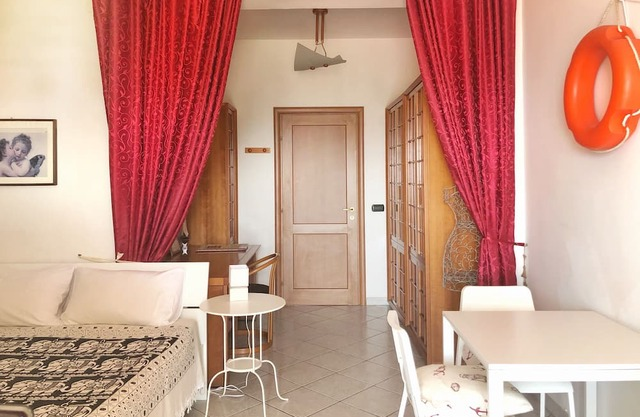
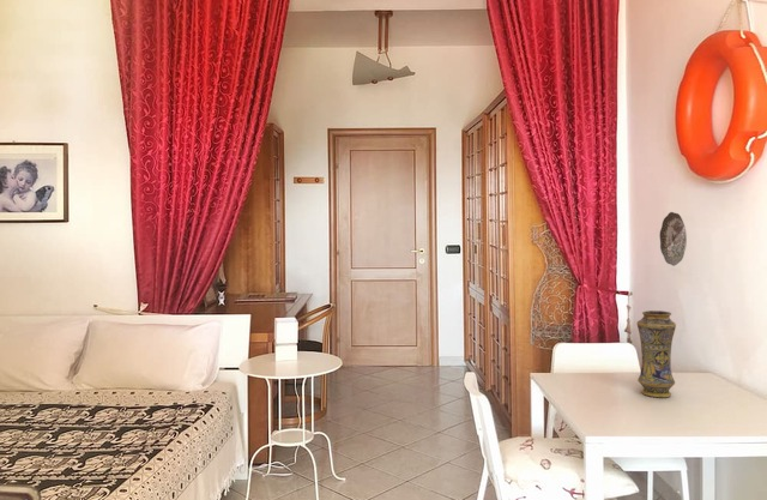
+ vase [636,309,677,398]
+ decorative plate [659,211,688,267]
